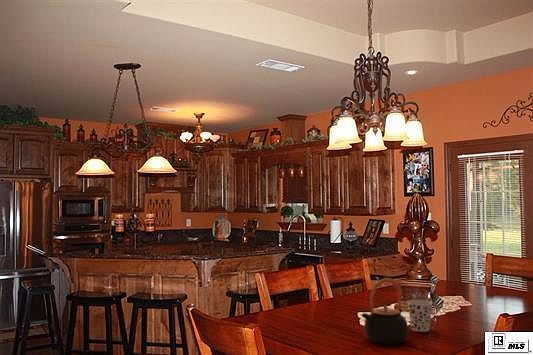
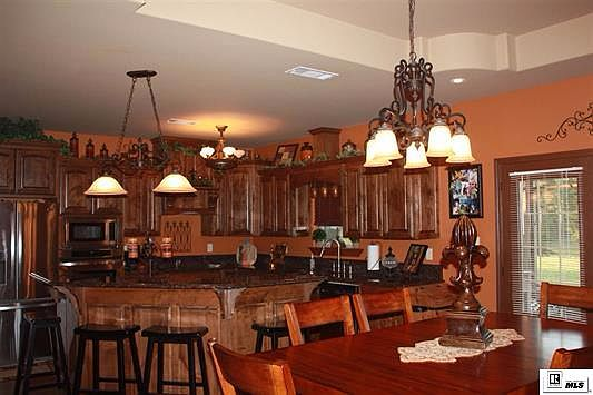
- cup [406,299,433,333]
- teapot [361,277,409,346]
